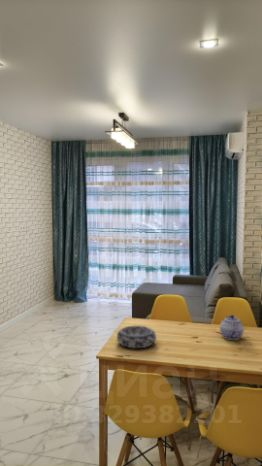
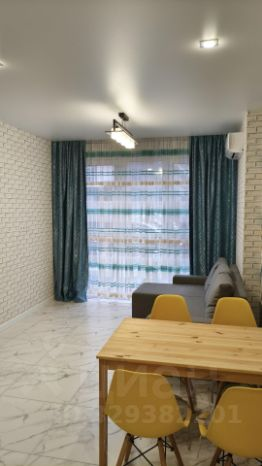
- teapot [219,314,245,341]
- decorative bowl [116,325,157,349]
